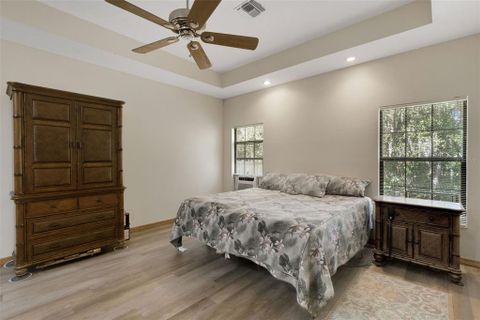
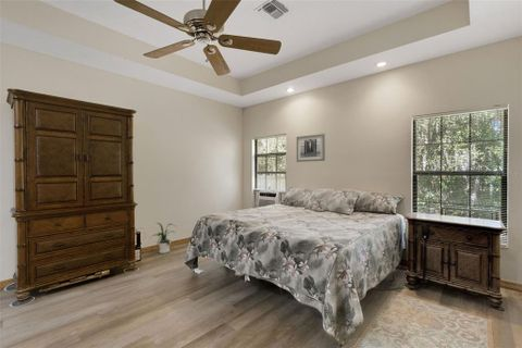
+ wall art [296,133,326,163]
+ house plant [150,222,176,254]
